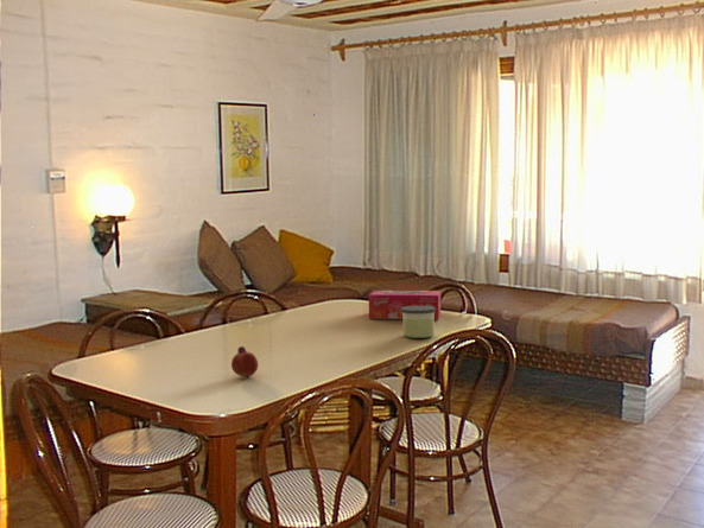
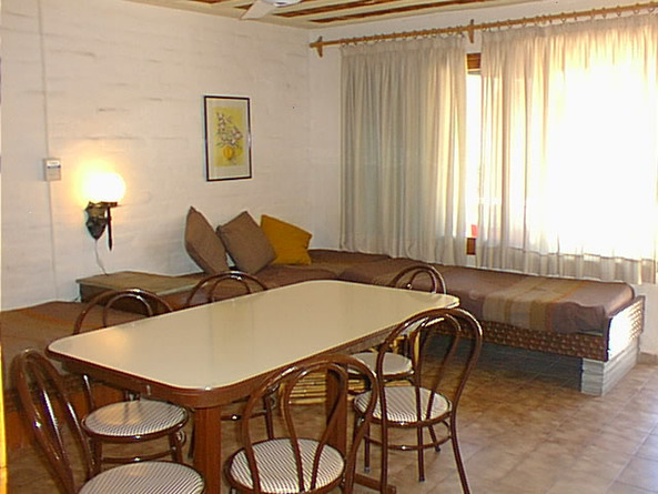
- tissue box [368,290,442,320]
- fruit [230,345,259,380]
- candle [401,306,436,339]
